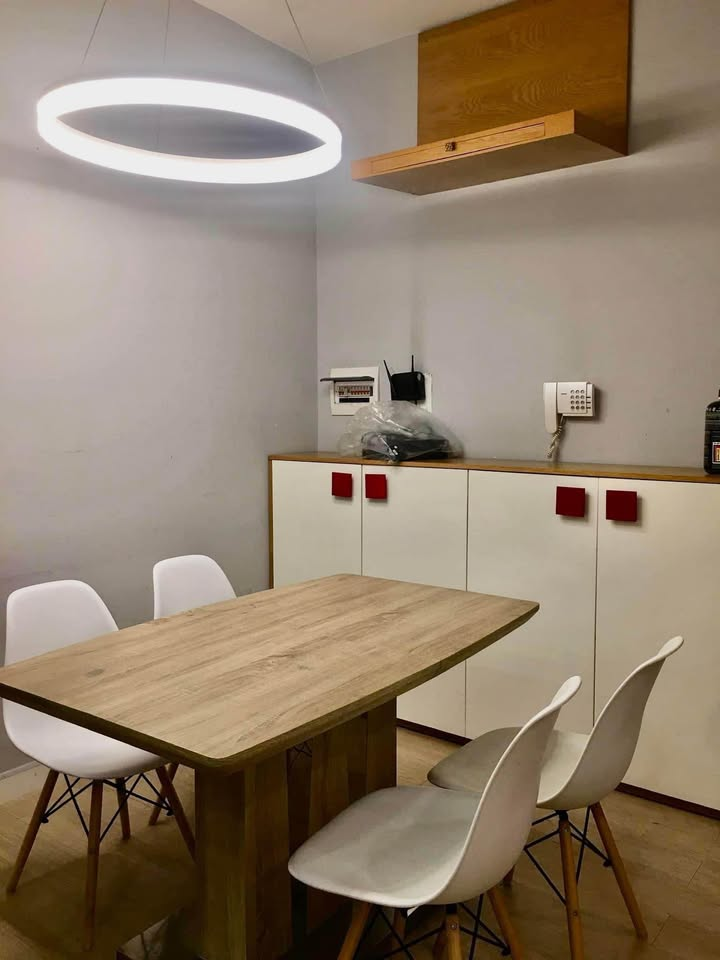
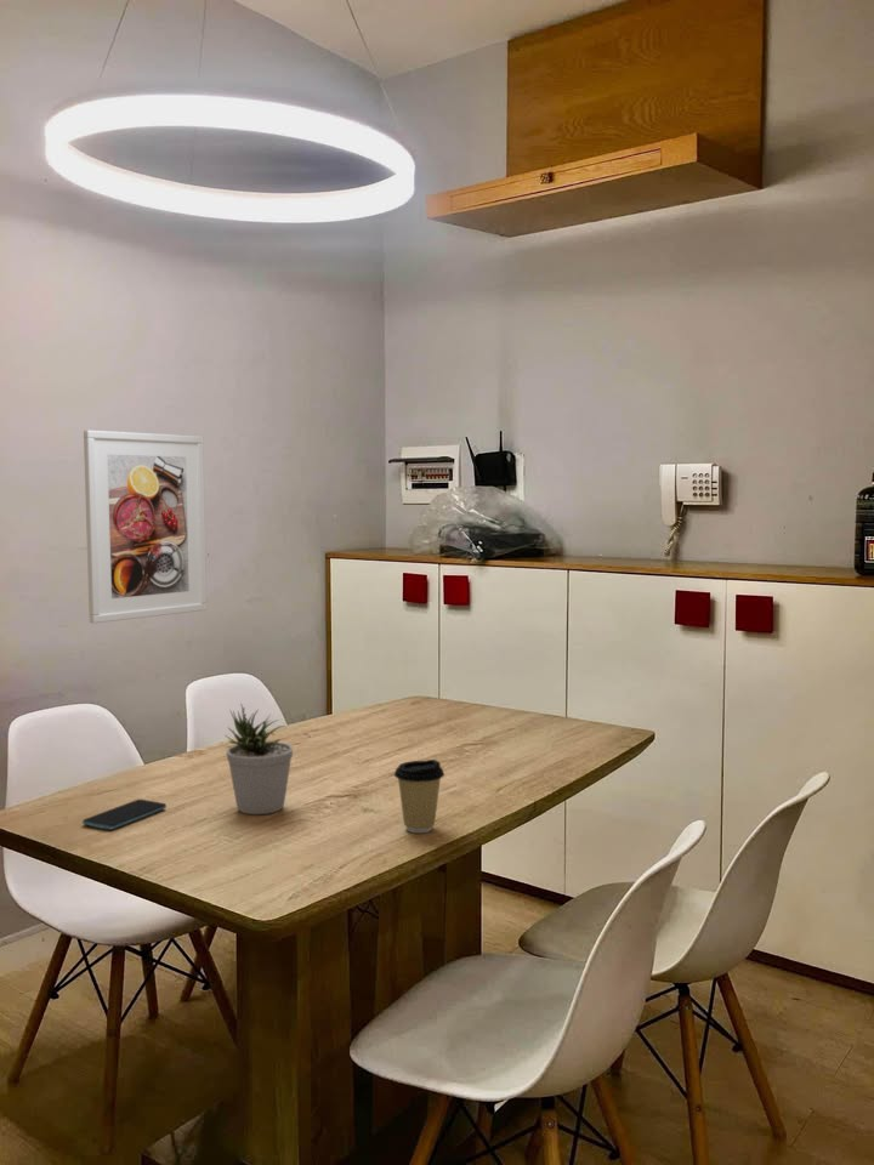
+ coffee cup [393,758,445,834]
+ potted plant [223,701,294,816]
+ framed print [83,428,208,625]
+ smartphone [81,799,168,831]
